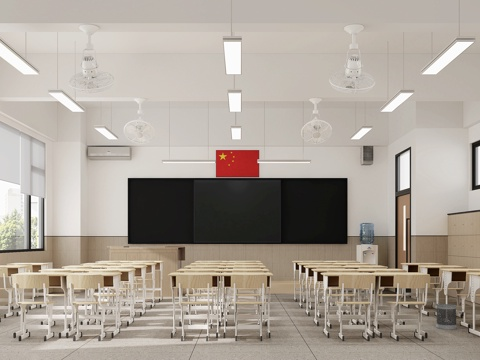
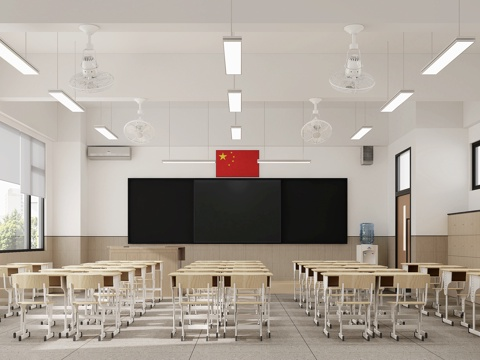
- wastebasket [435,303,458,331]
